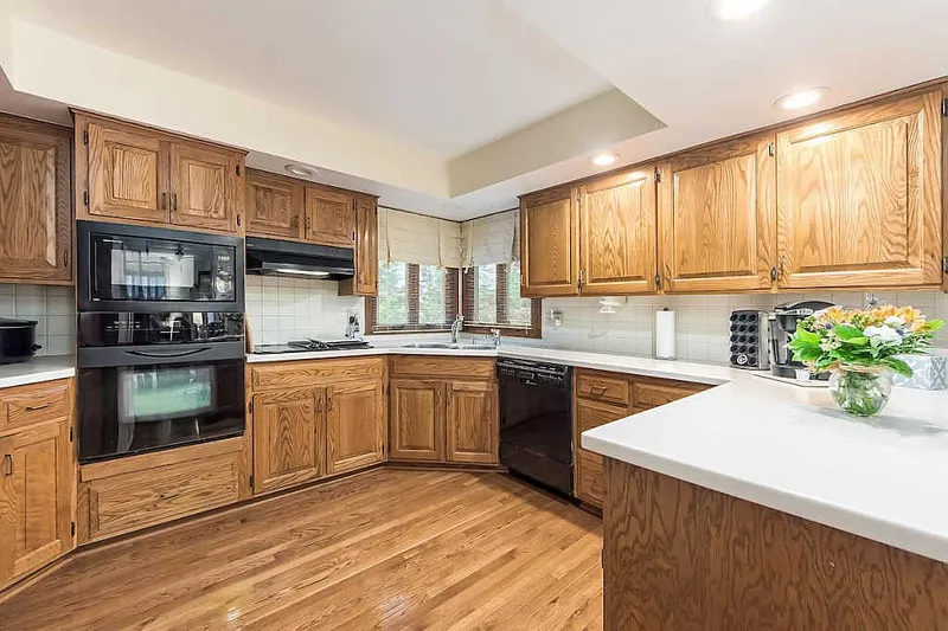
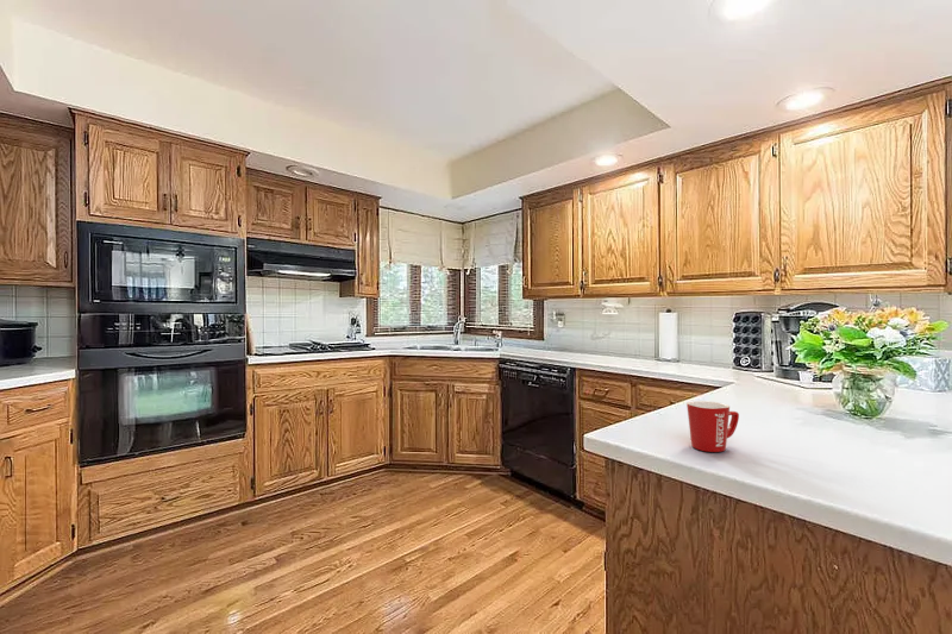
+ mug [685,400,740,453]
